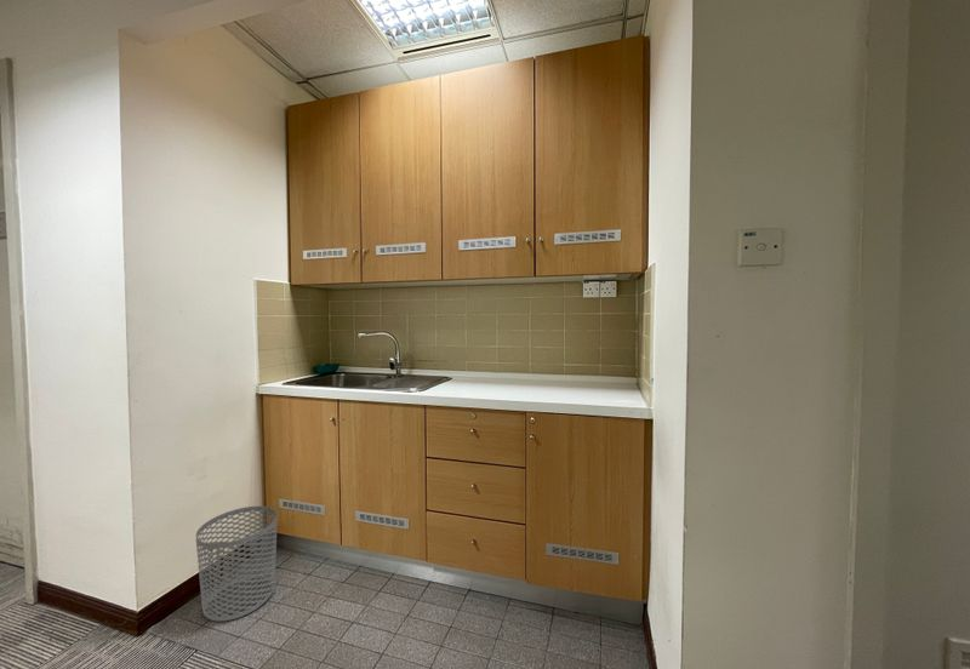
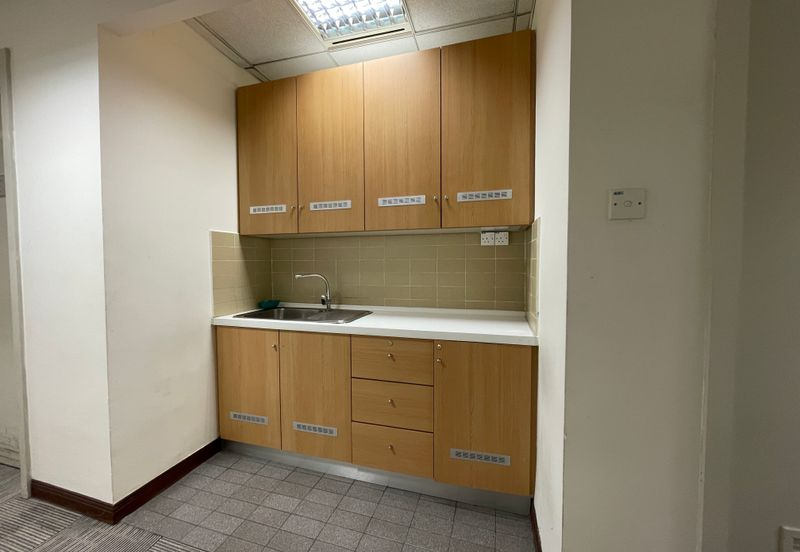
- waste bin [195,505,278,623]
